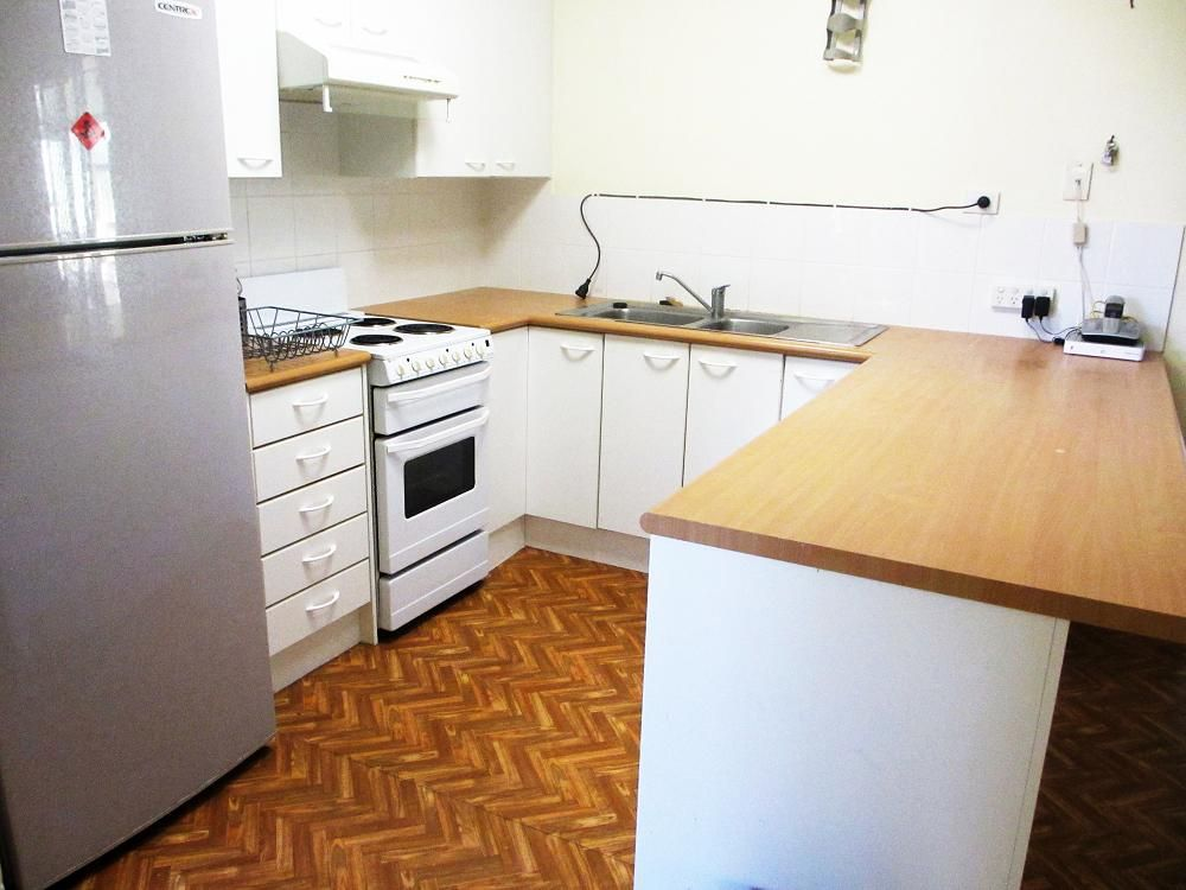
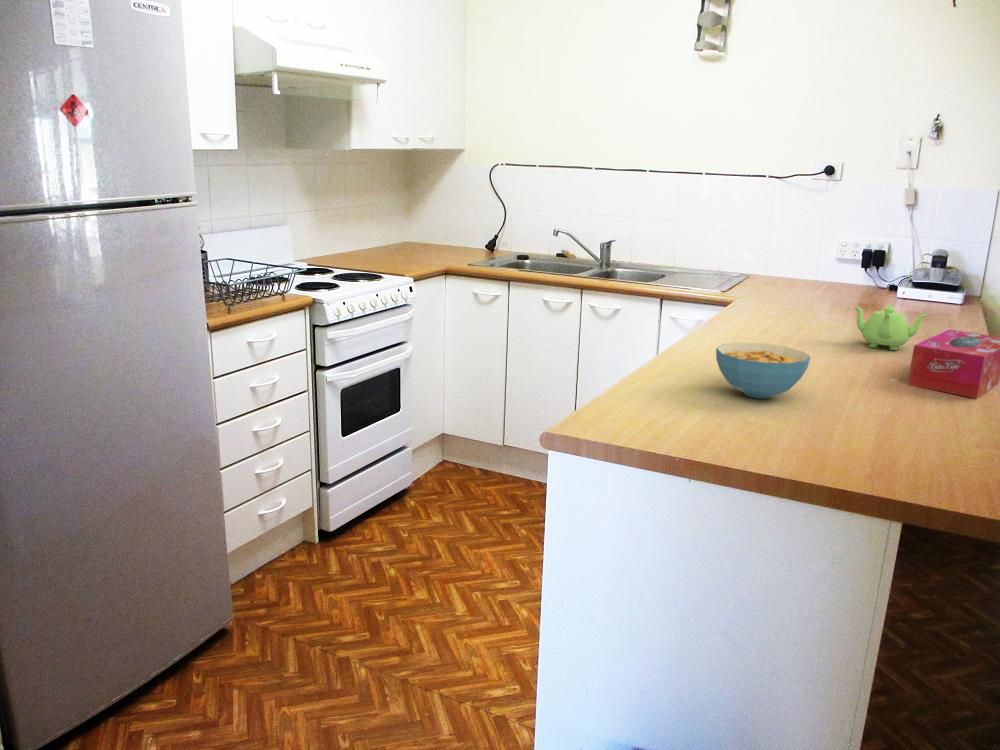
+ cereal bowl [715,341,811,399]
+ teapot [852,303,930,351]
+ tissue box [906,328,1000,400]
